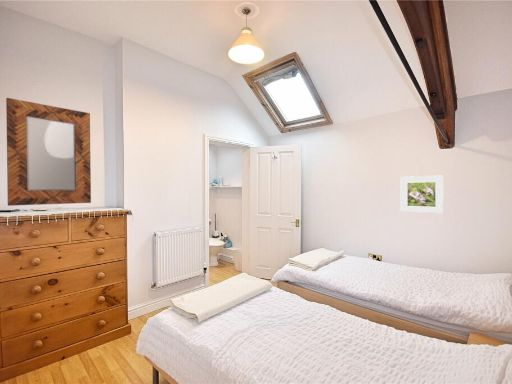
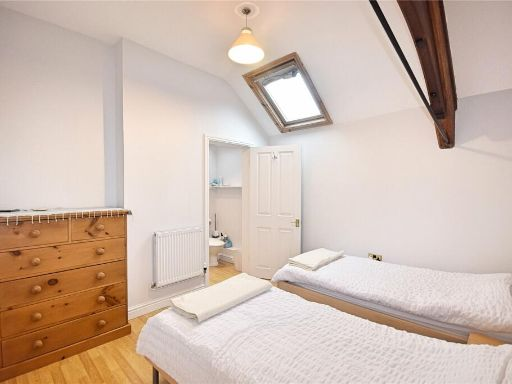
- home mirror [5,97,92,207]
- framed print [400,174,445,214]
